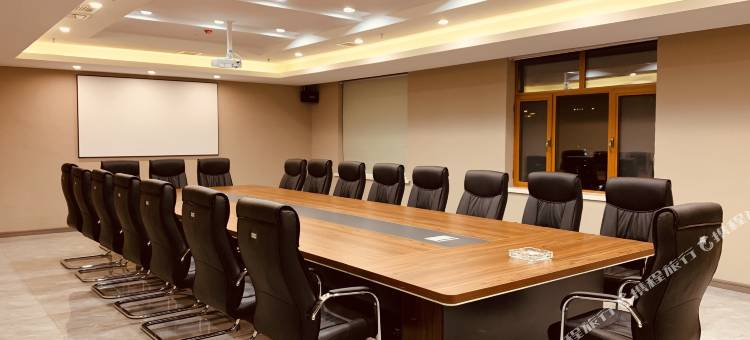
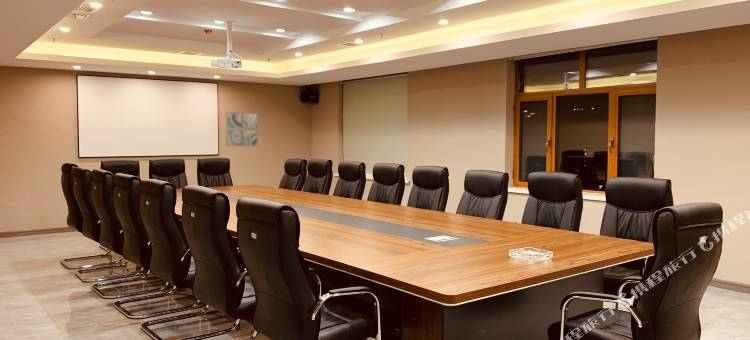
+ wall art [225,111,259,147]
